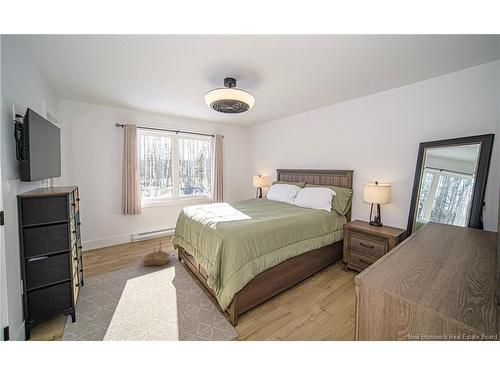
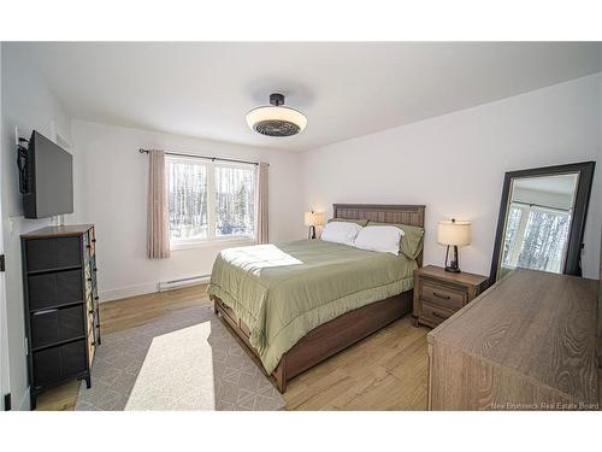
- basket [141,240,172,267]
